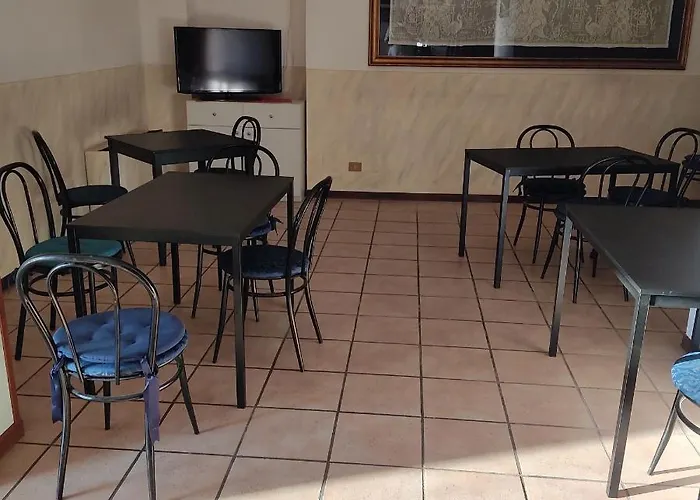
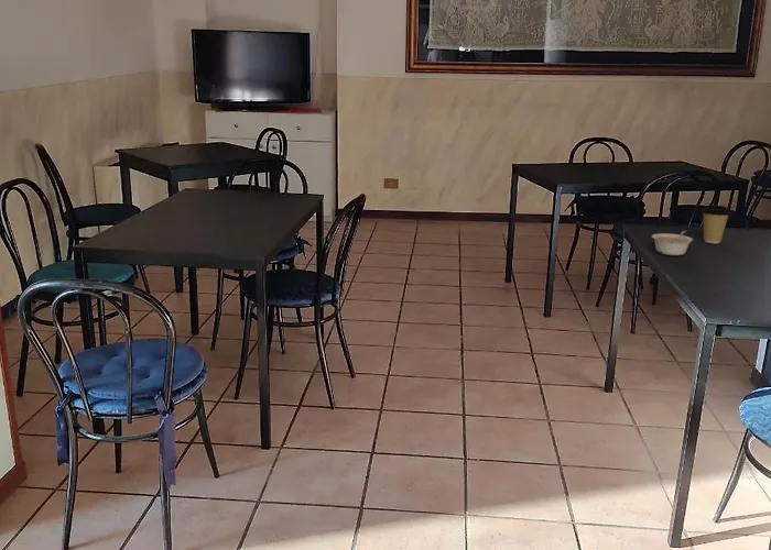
+ legume [651,230,694,256]
+ coffee cup [701,205,731,244]
